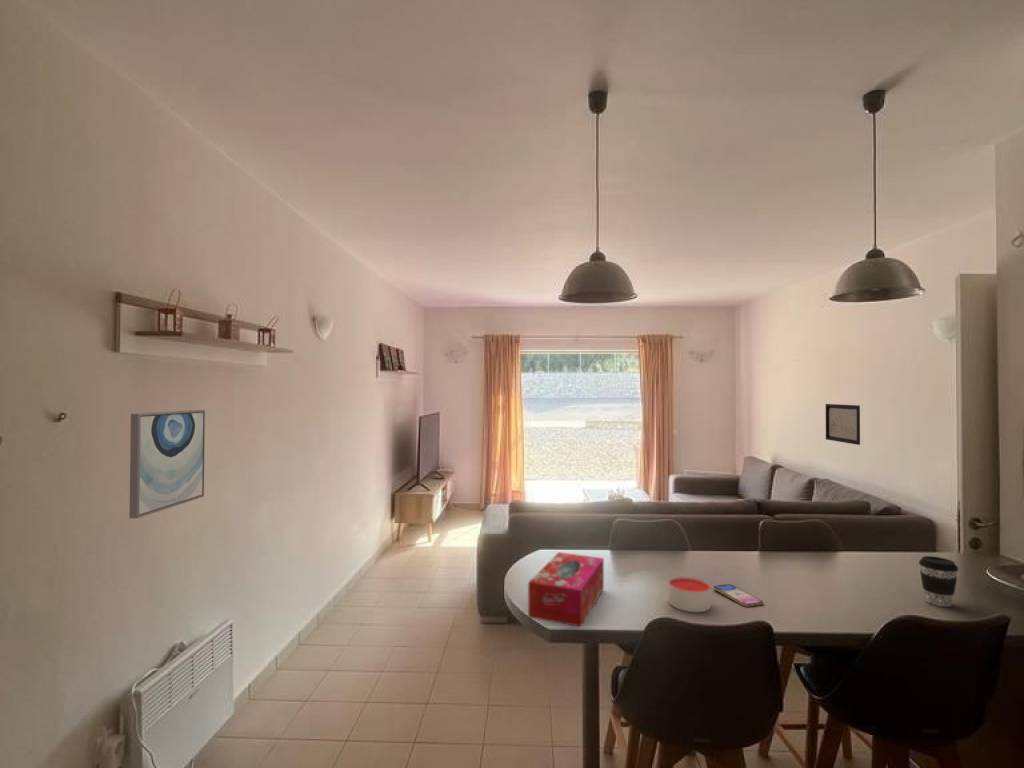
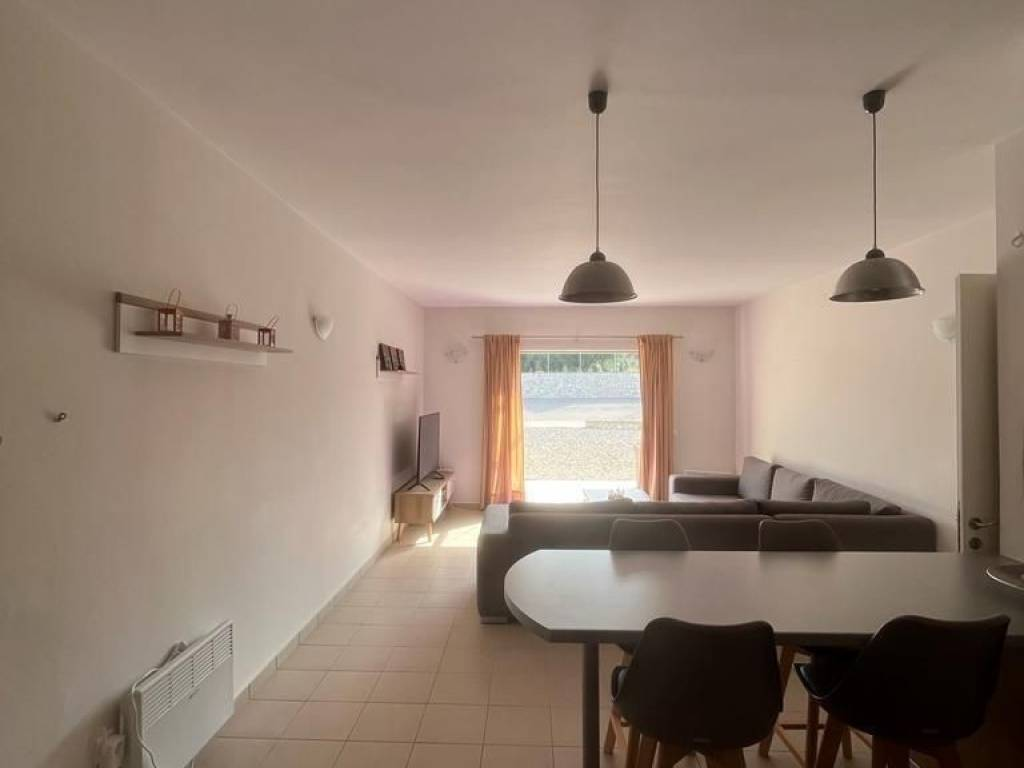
- tissue box [527,551,605,627]
- wall art [825,403,861,446]
- candle [668,576,712,613]
- coffee cup [918,555,959,608]
- smartphone [712,583,765,608]
- wall art [128,409,206,519]
